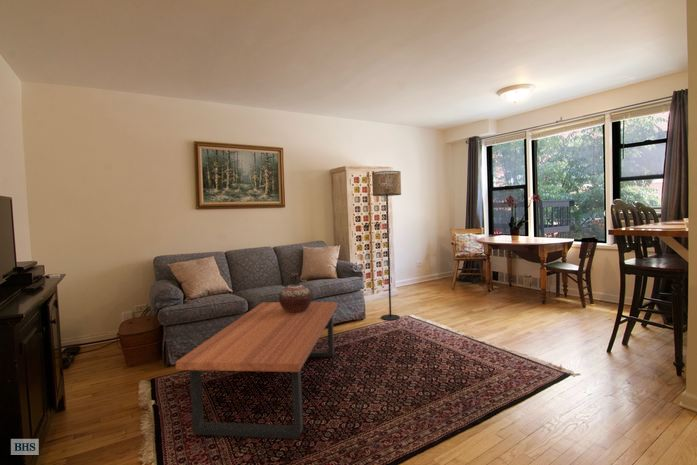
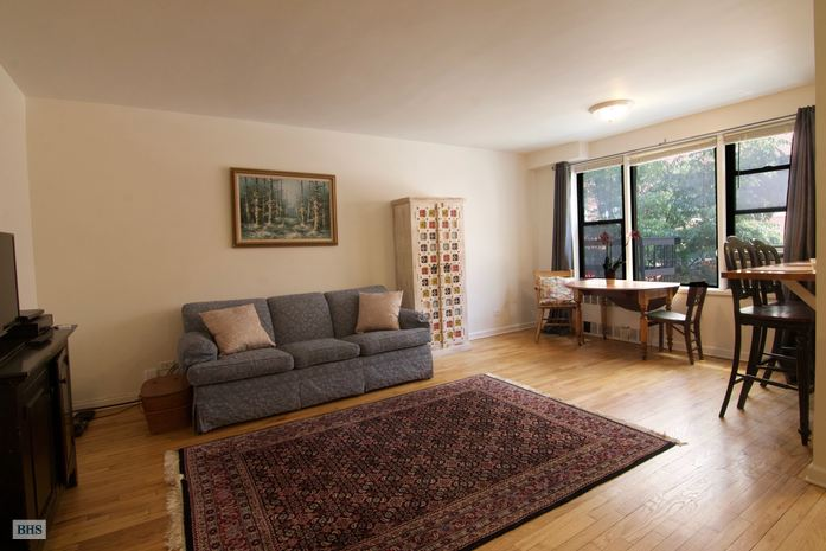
- coffee table [175,301,338,439]
- vase [278,272,313,313]
- floor lamp [371,170,402,321]
